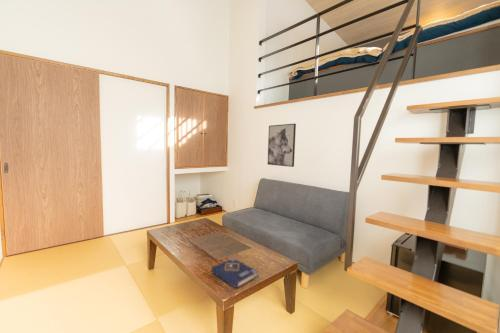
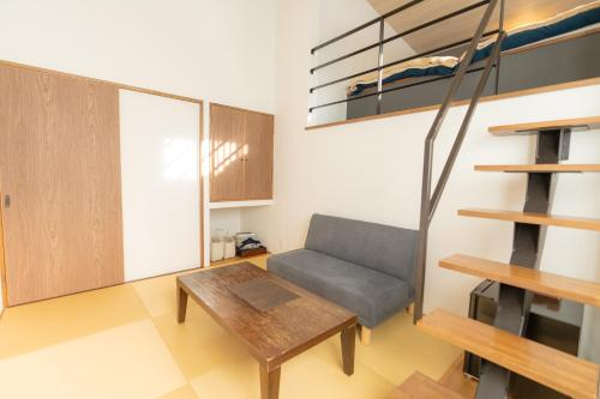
- book [211,257,260,290]
- wall art [267,123,297,168]
